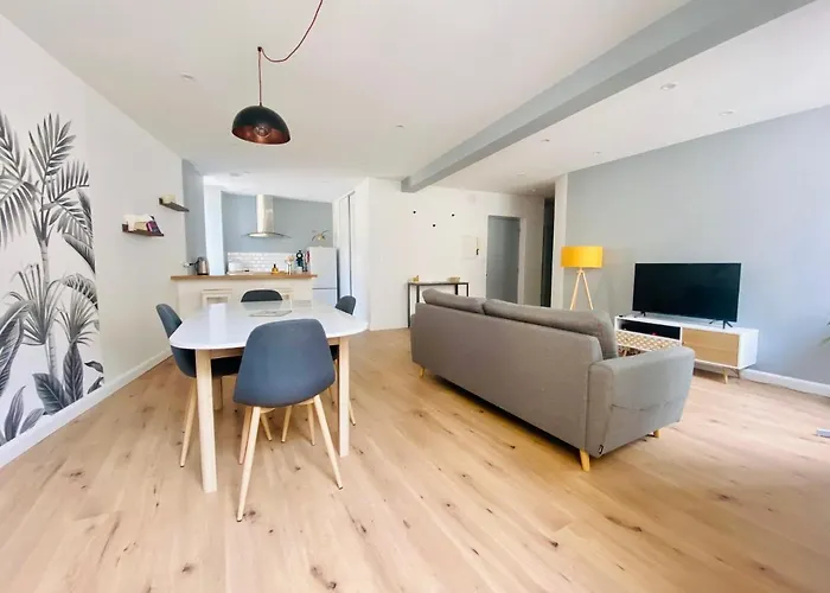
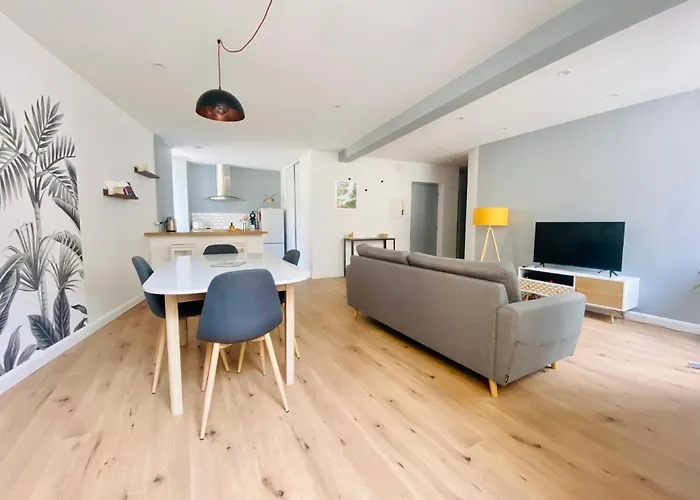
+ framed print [334,180,358,210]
